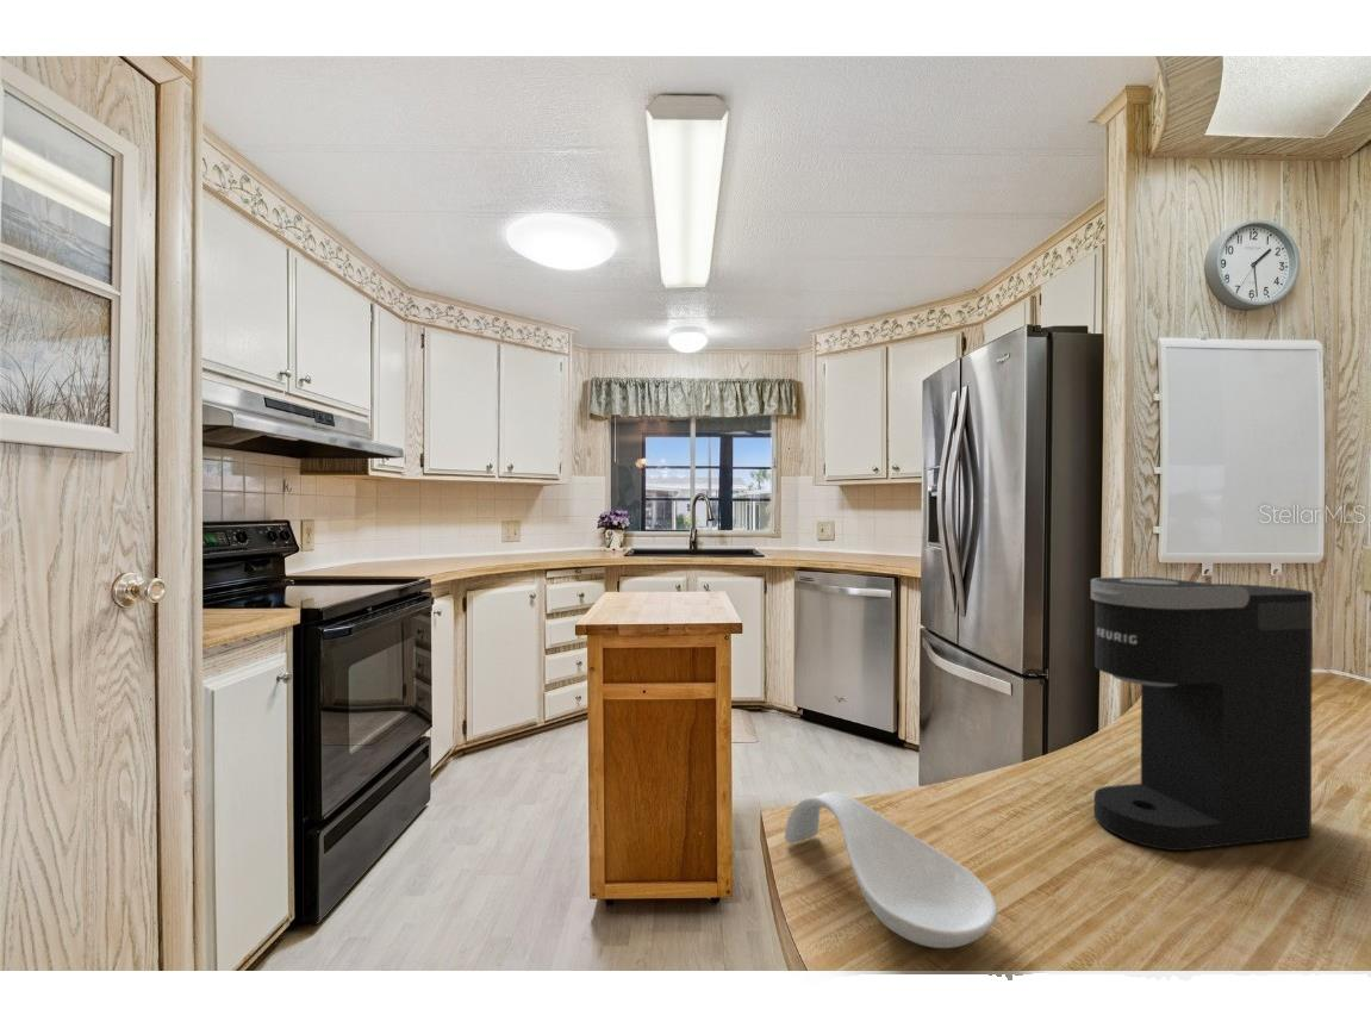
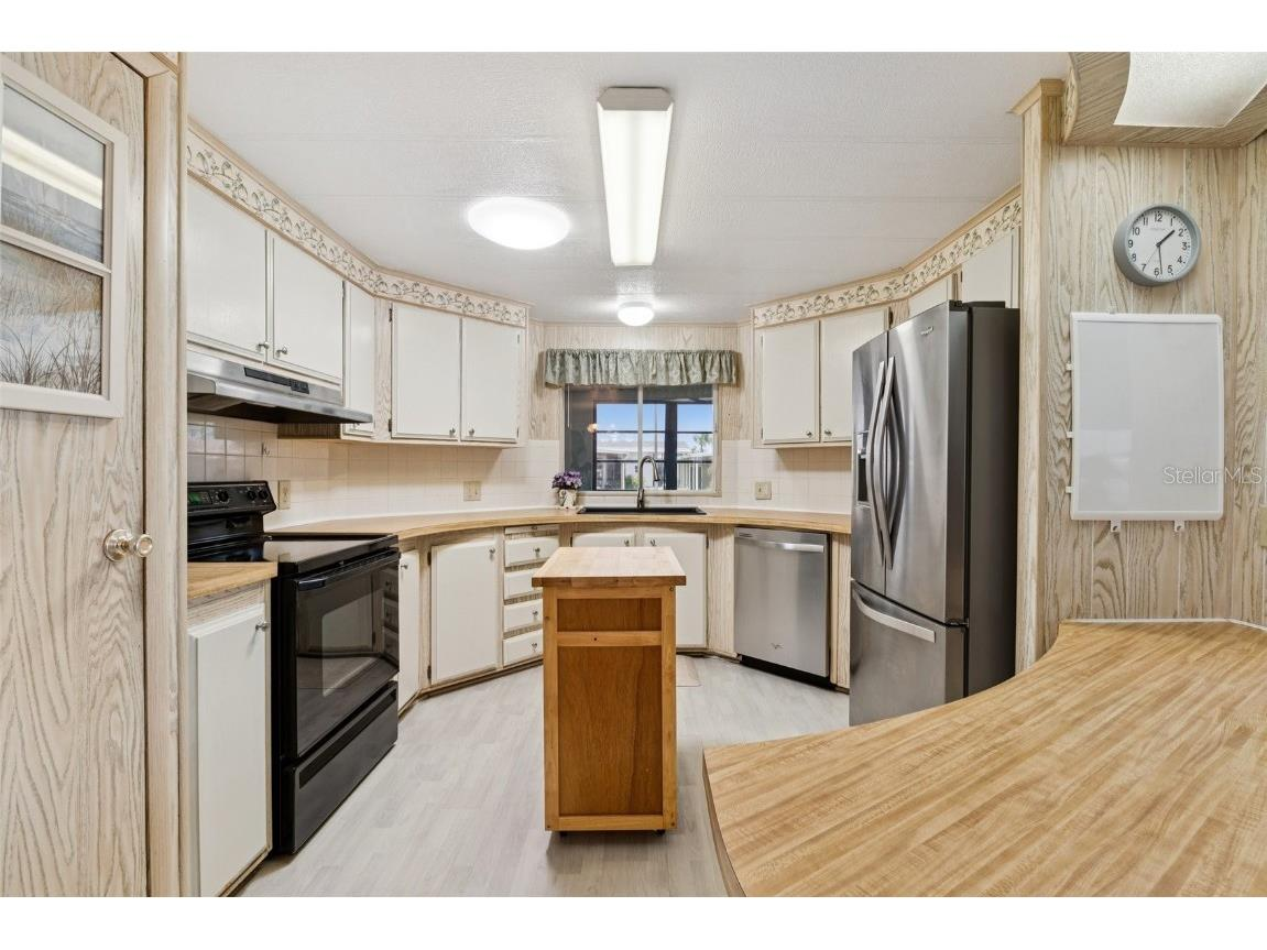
- spoon rest [784,791,998,949]
- coffee maker [1090,575,1314,852]
